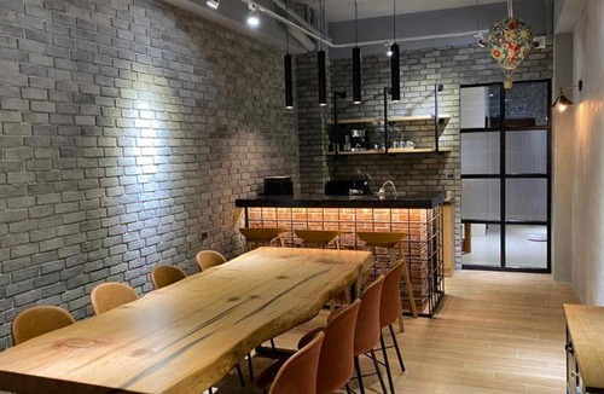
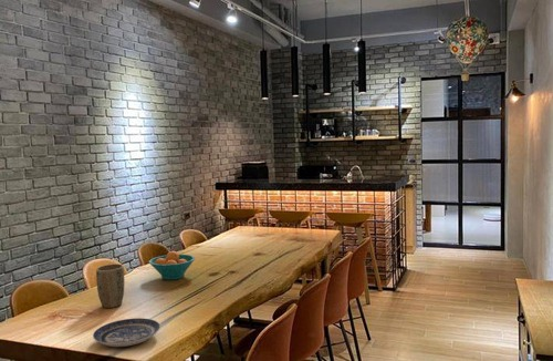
+ plant pot [95,262,125,309]
+ plate [92,317,161,348]
+ fruit bowl [148,250,196,281]
